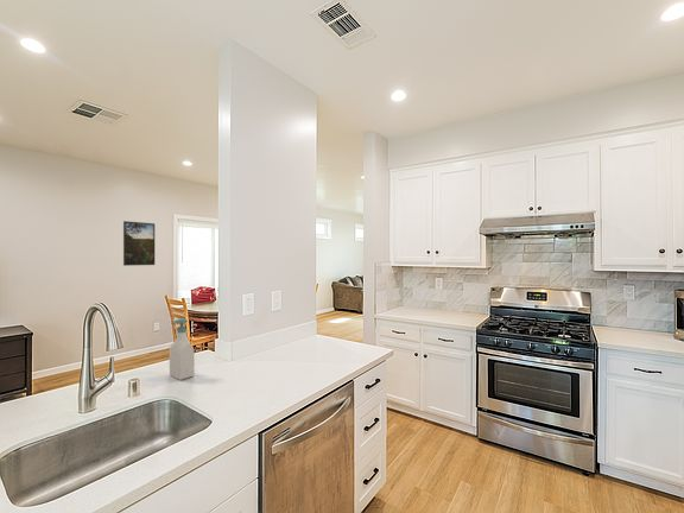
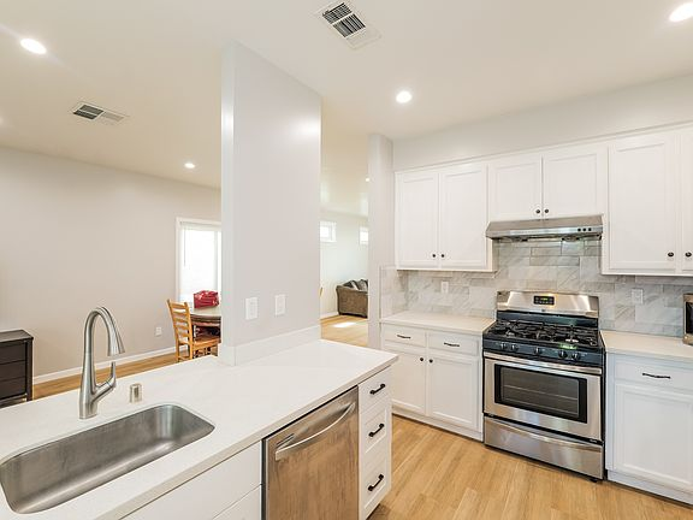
- soap bottle [169,317,196,381]
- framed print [122,220,156,267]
